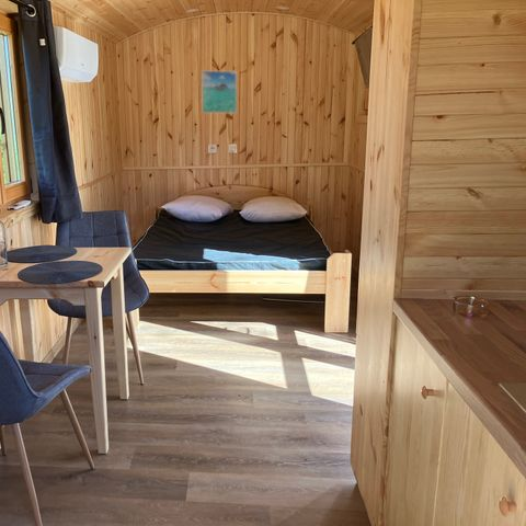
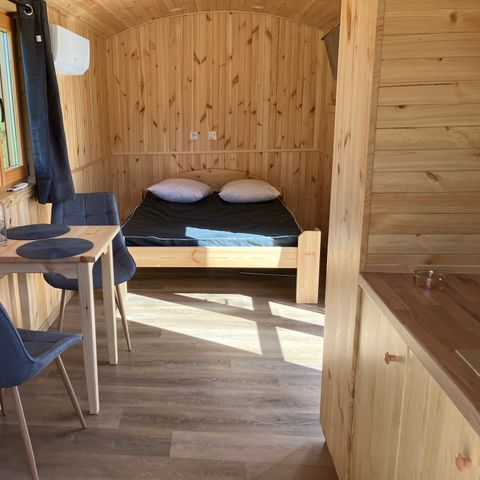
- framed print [201,70,238,114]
